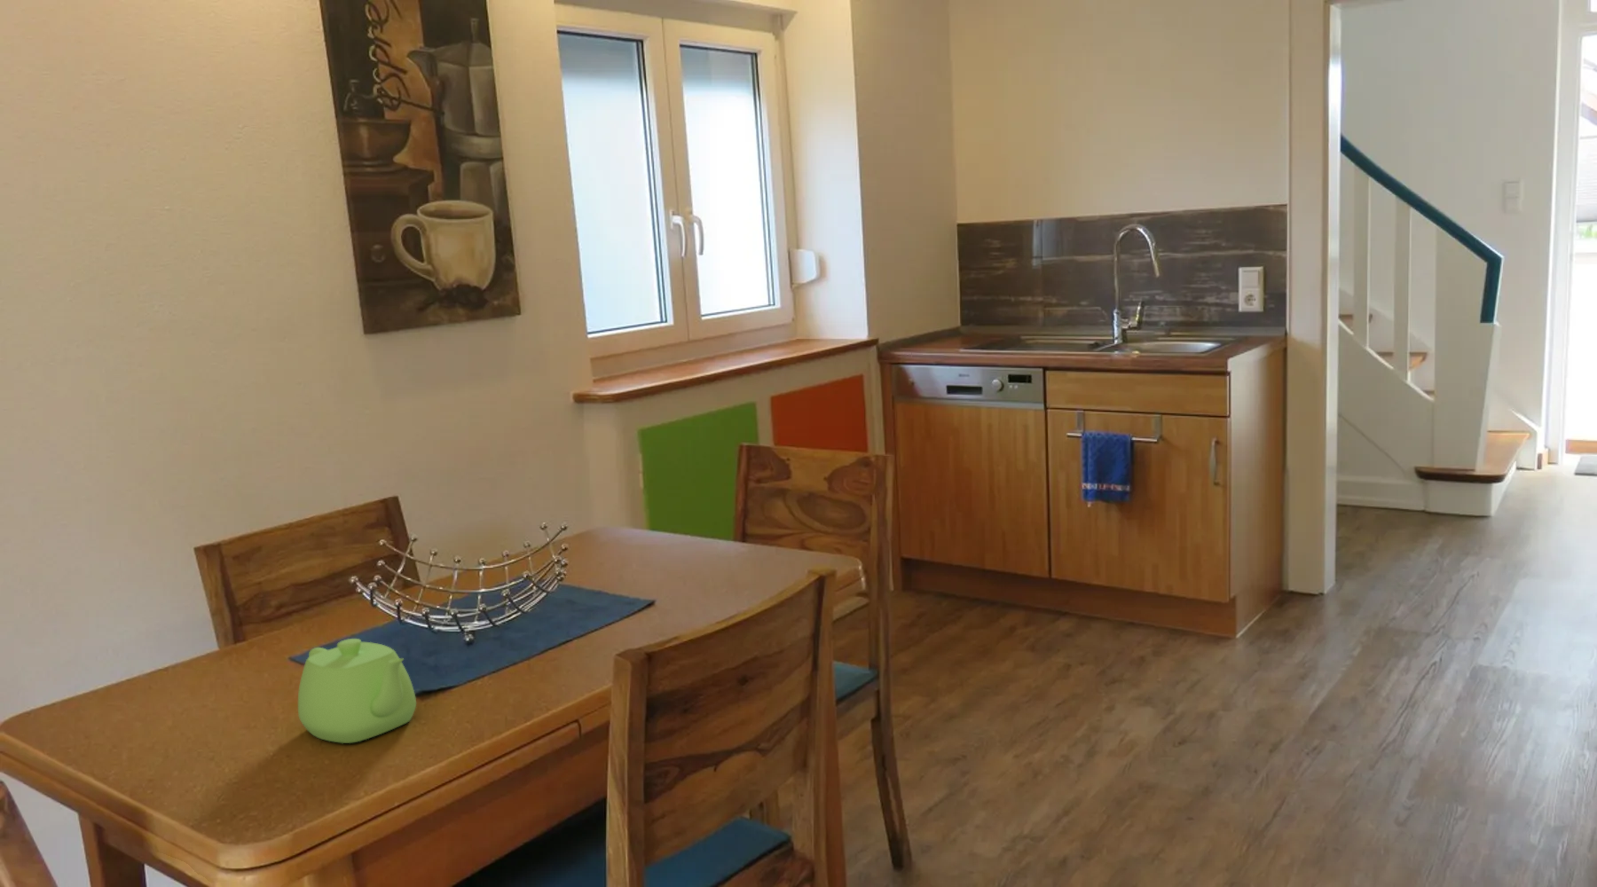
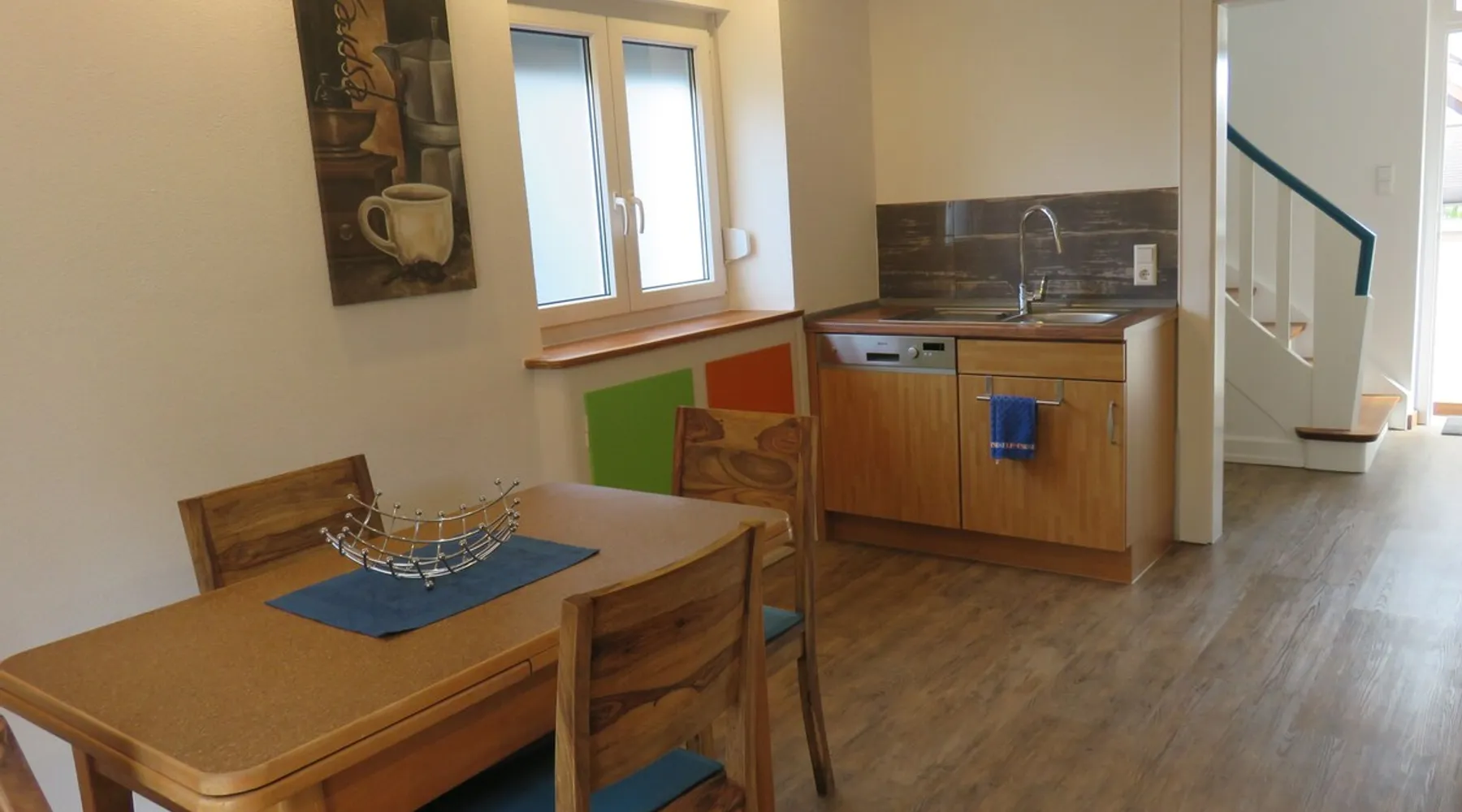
- teapot [297,638,417,744]
